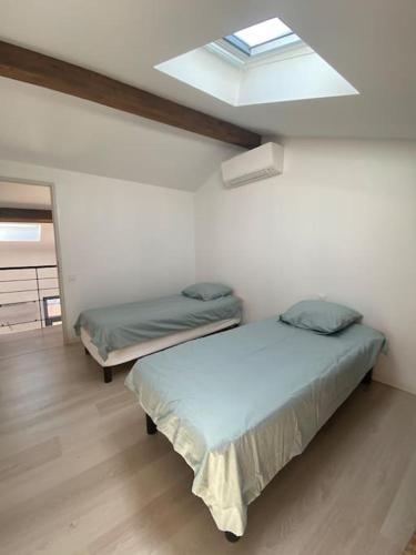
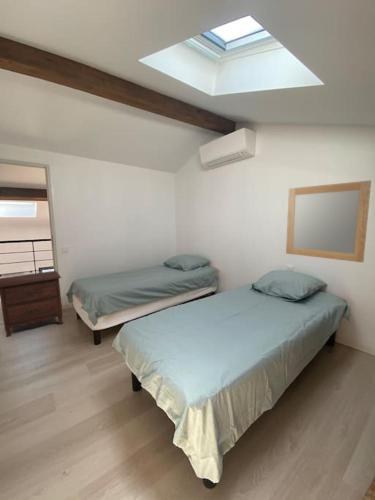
+ home mirror [285,179,372,263]
+ nightstand [0,270,64,338]
